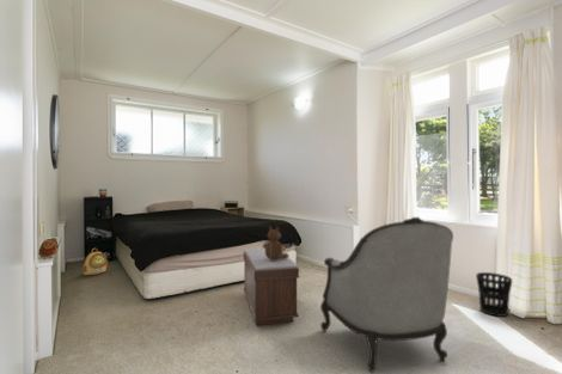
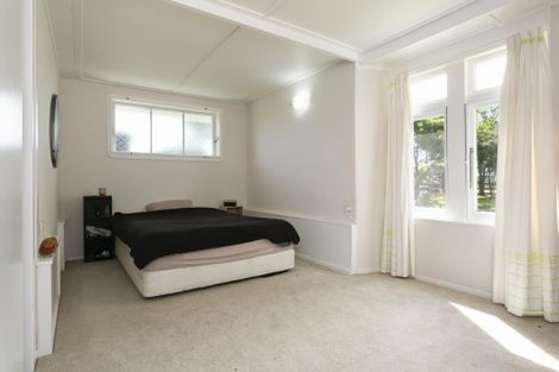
- backpack [81,247,109,276]
- bench [243,249,300,326]
- wastebasket [475,271,513,318]
- armchair [319,216,454,374]
- teddy bear [262,225,291,260]
